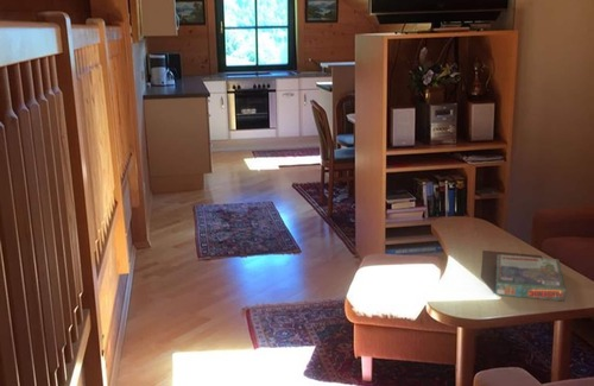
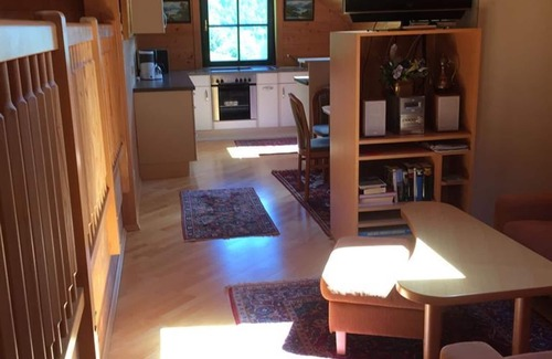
- board game [494,253,567,302]
